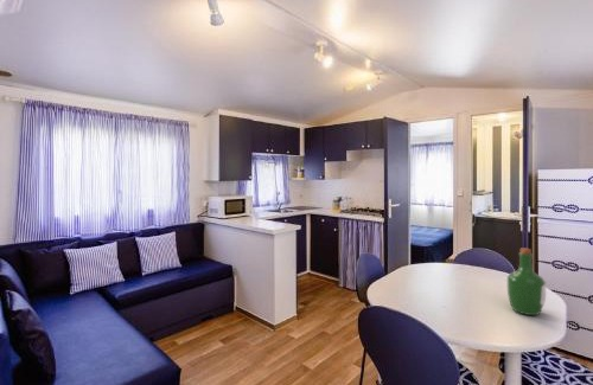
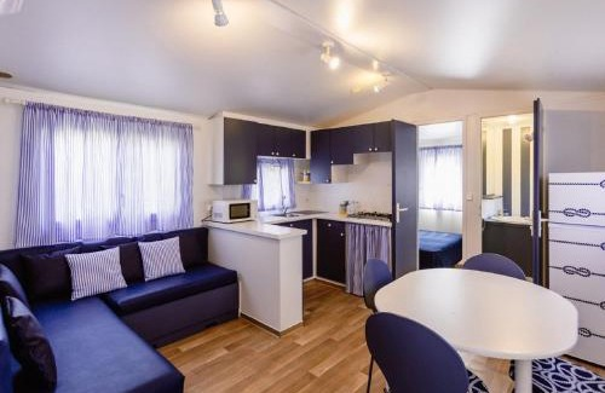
- wine bottle [506,246,547,316]
